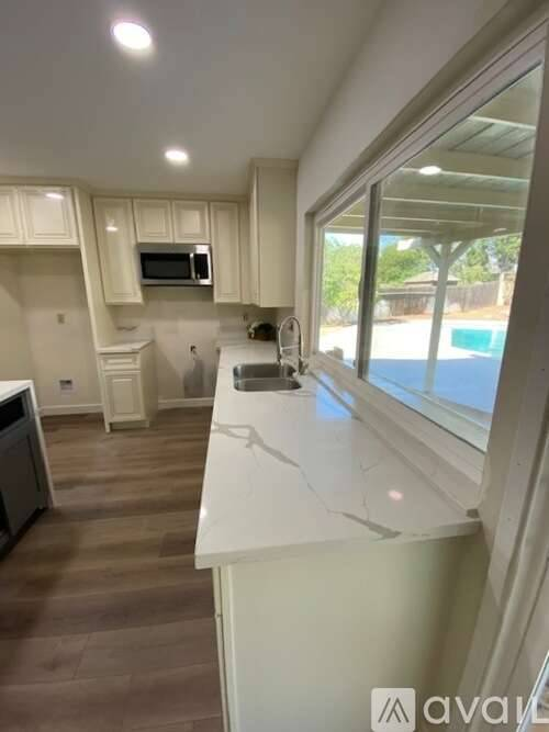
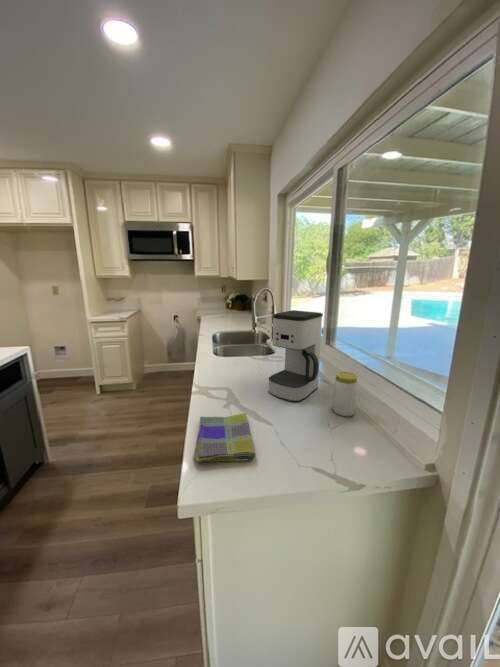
+ jar [331,371,359,417]
+ dish towel [192,412,256,463]
+ coffee maker [267,309,324,403]
